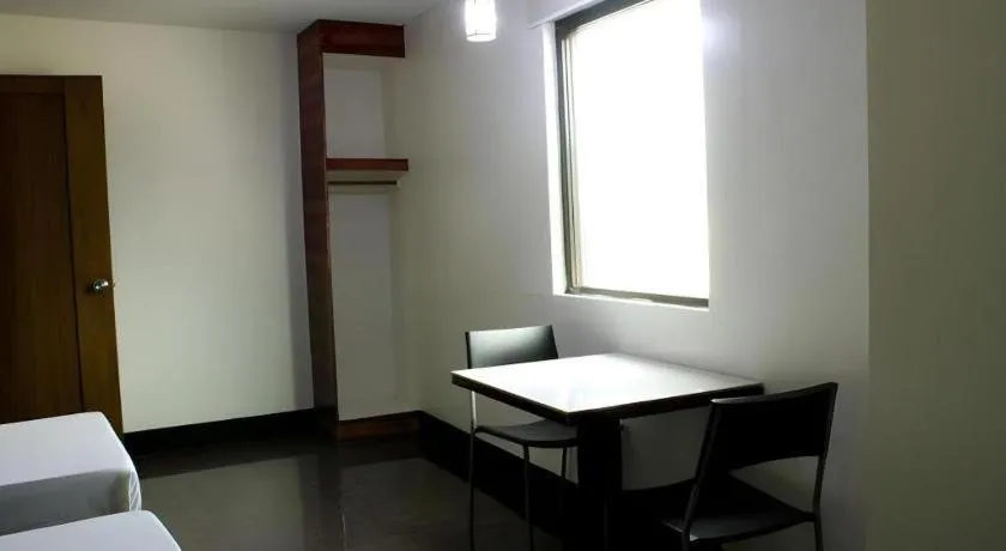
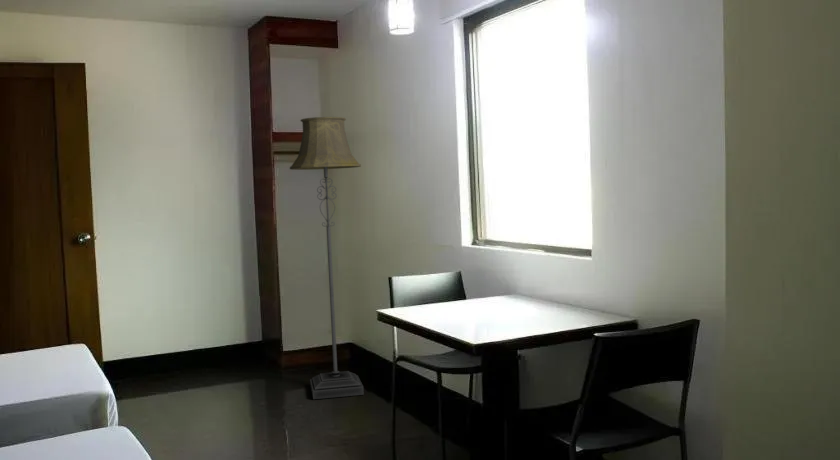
+ floor lamp [289,116,365,400]
